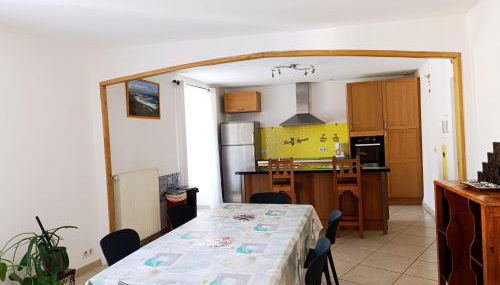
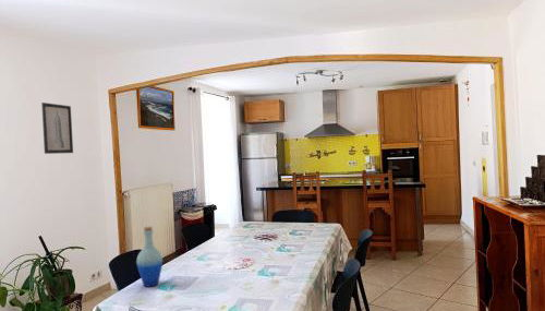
+ wall art [40,101,74,155]
+ bottle [135,226,164,288]
